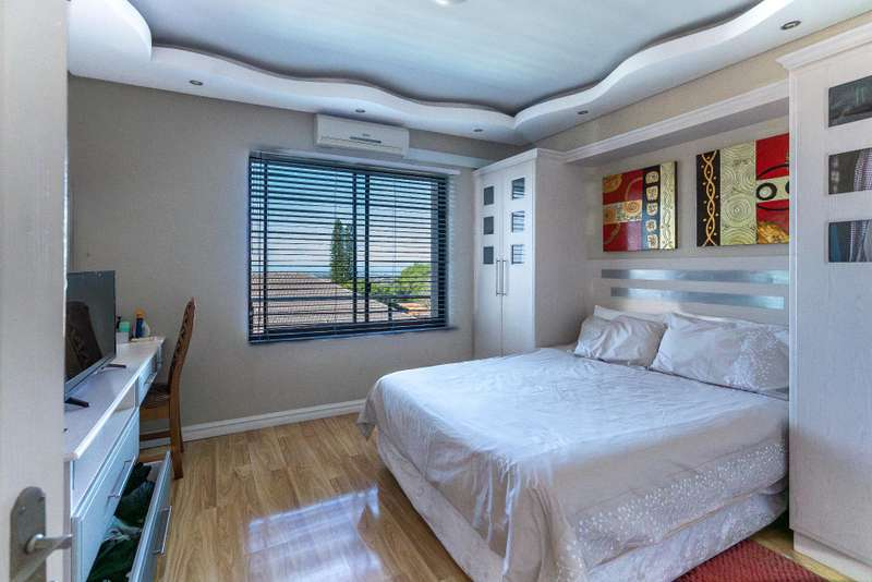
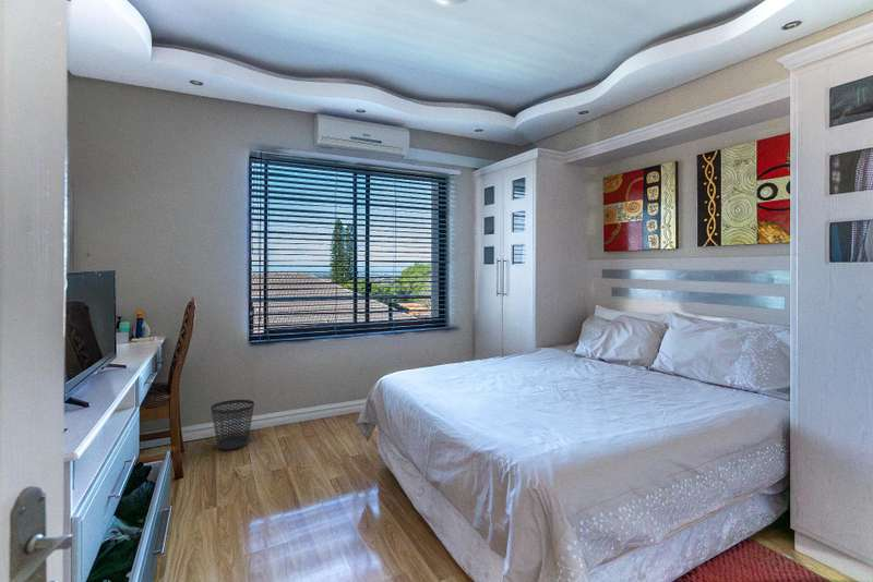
+ wastebasket [210,399,255,451]
